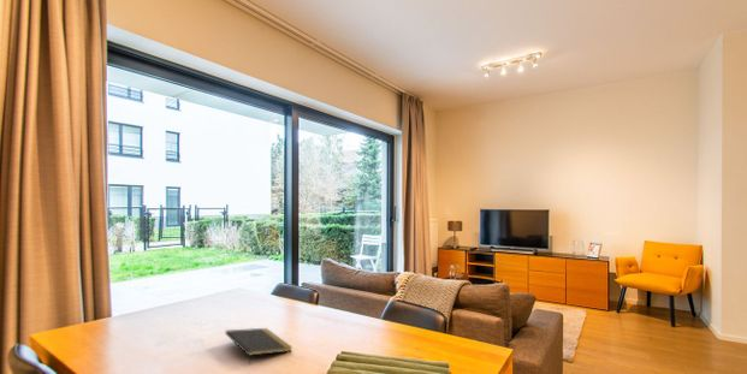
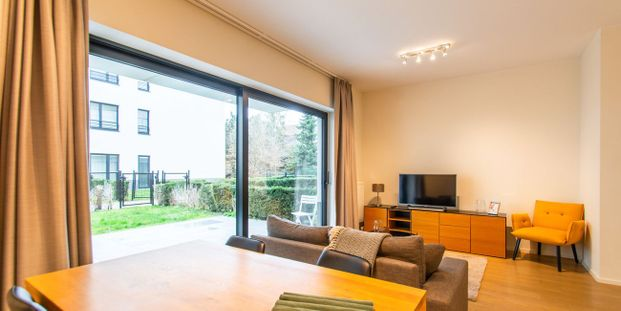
- notepad [224,327,294,366]
